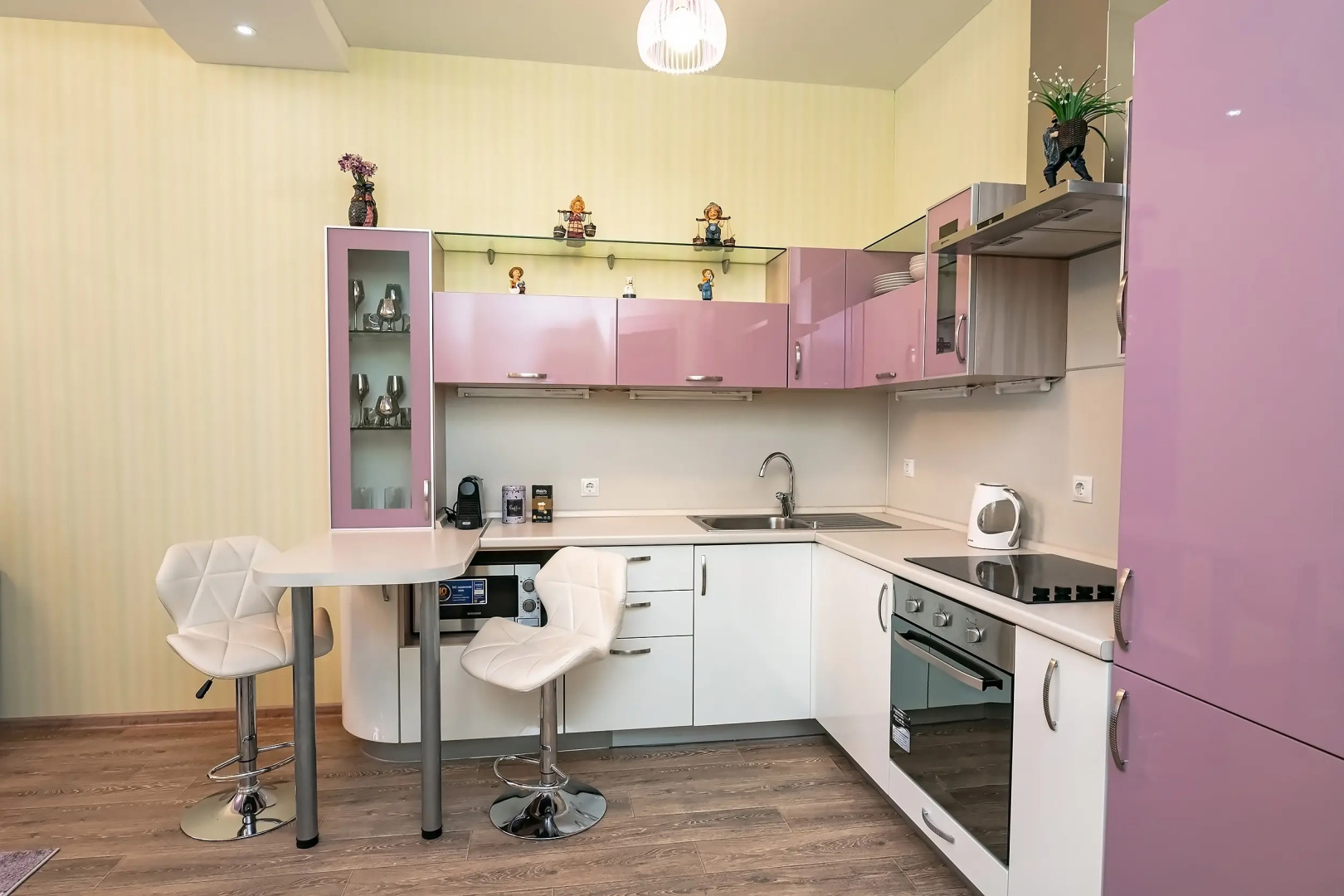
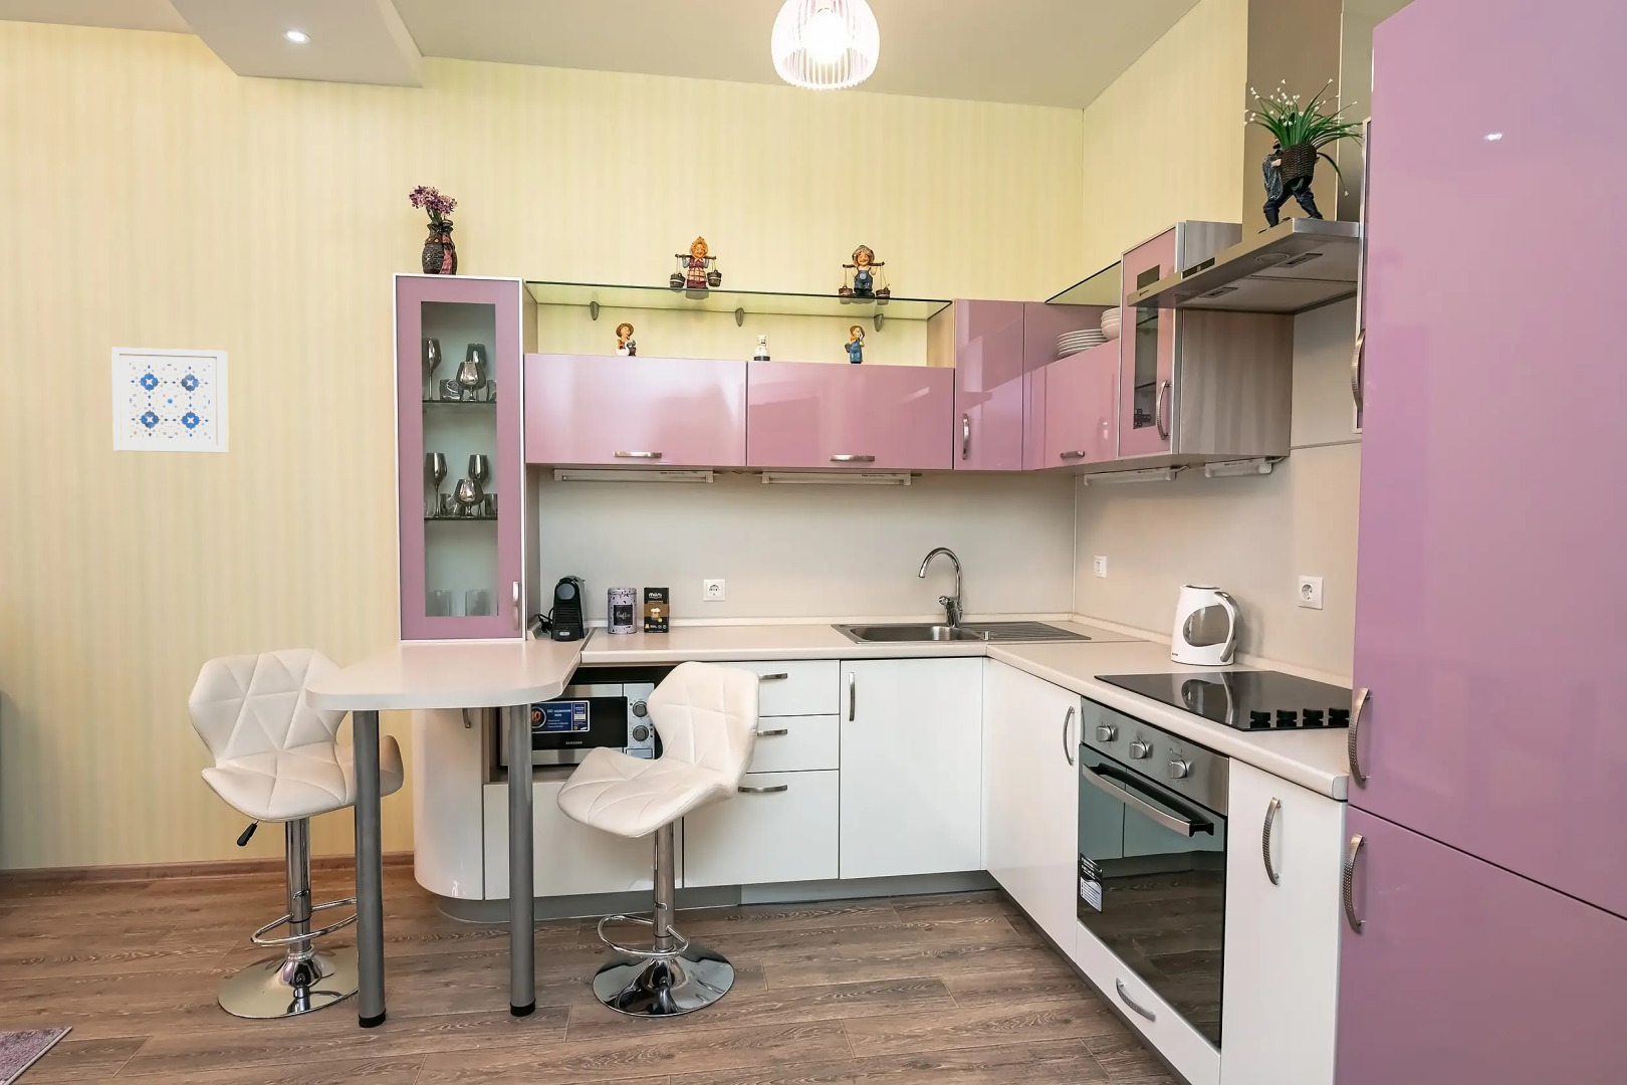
+ wall art [110,346,230,454]
